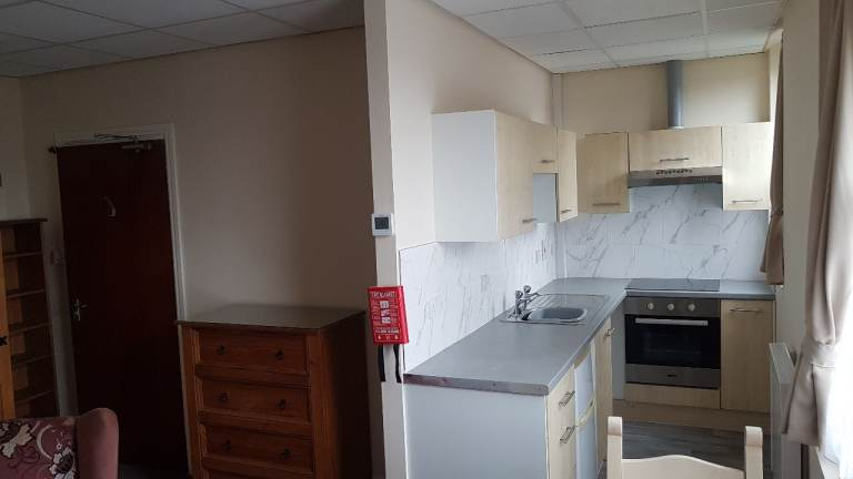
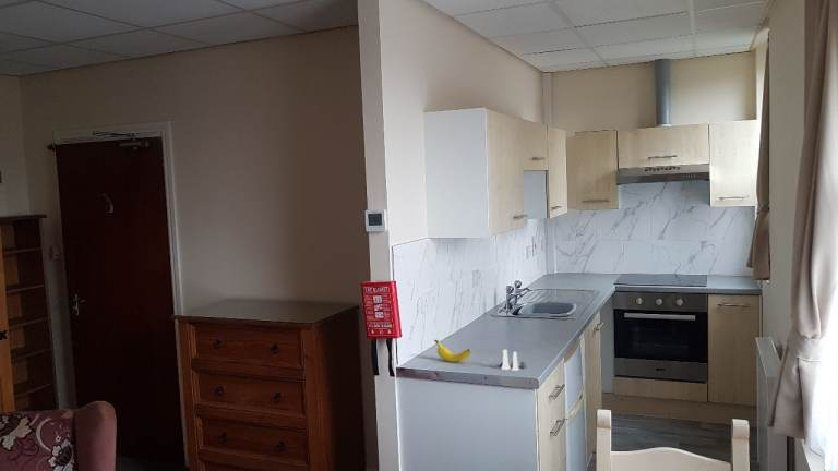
+ banana [433,339,471,363]
+ salt and pepper shaker set [499,349,528,372]
